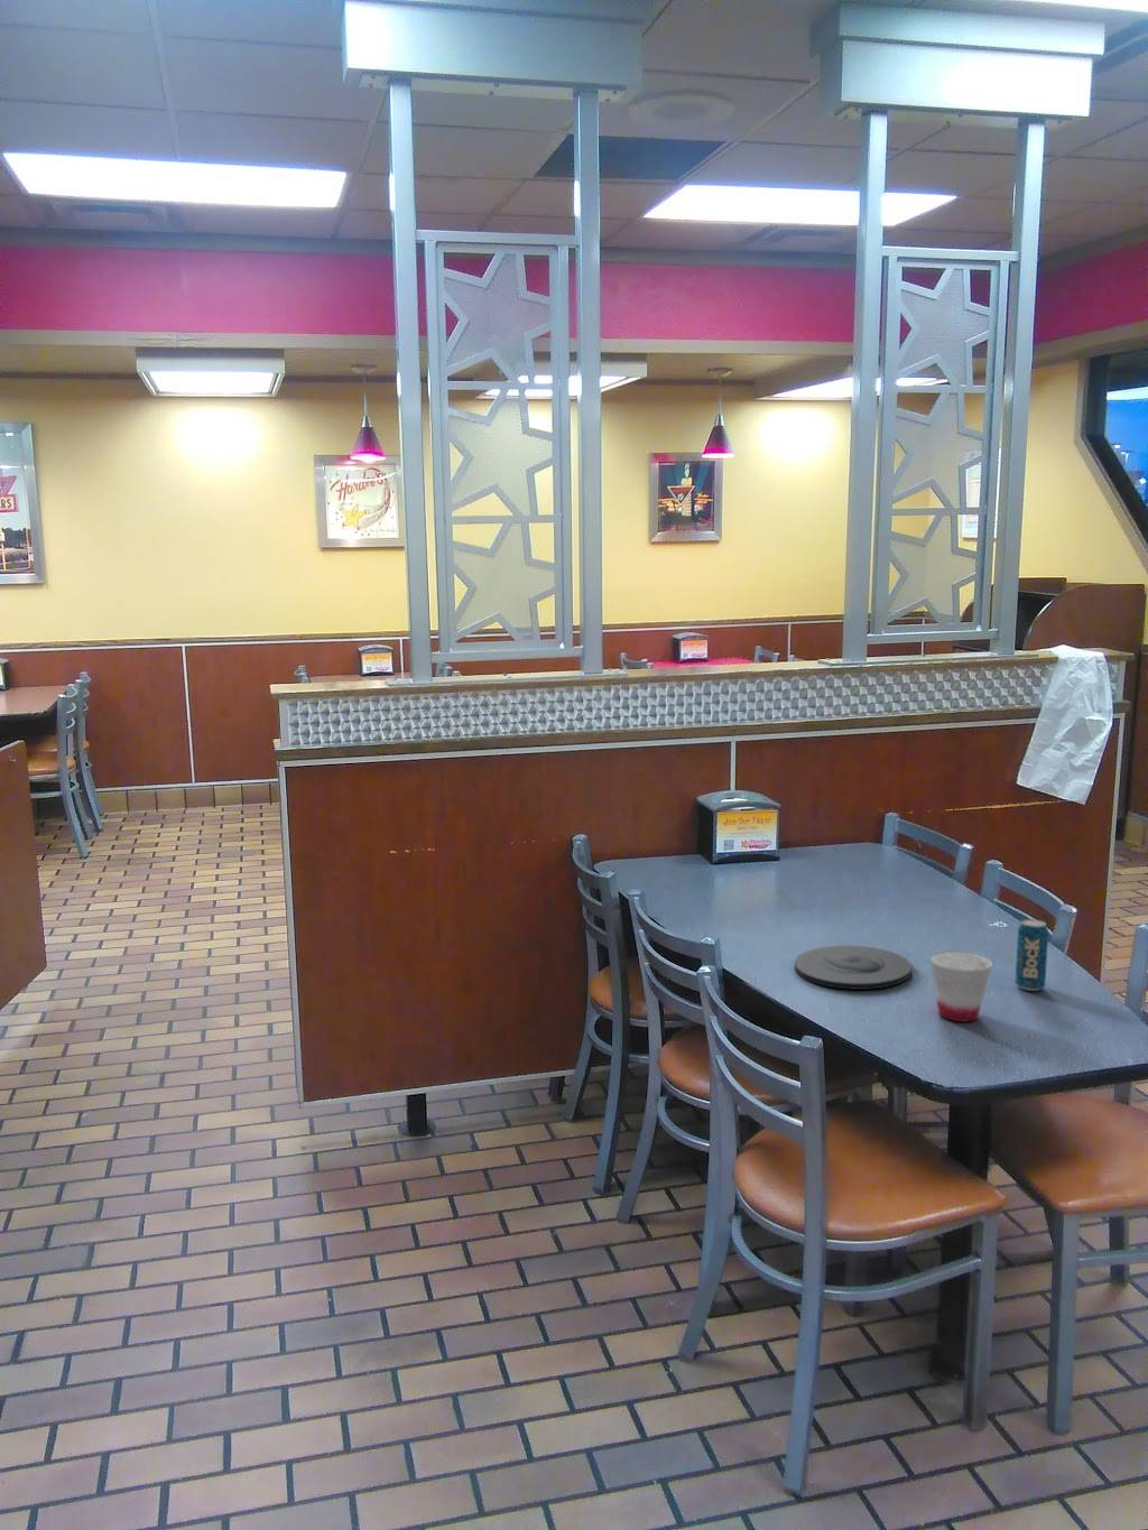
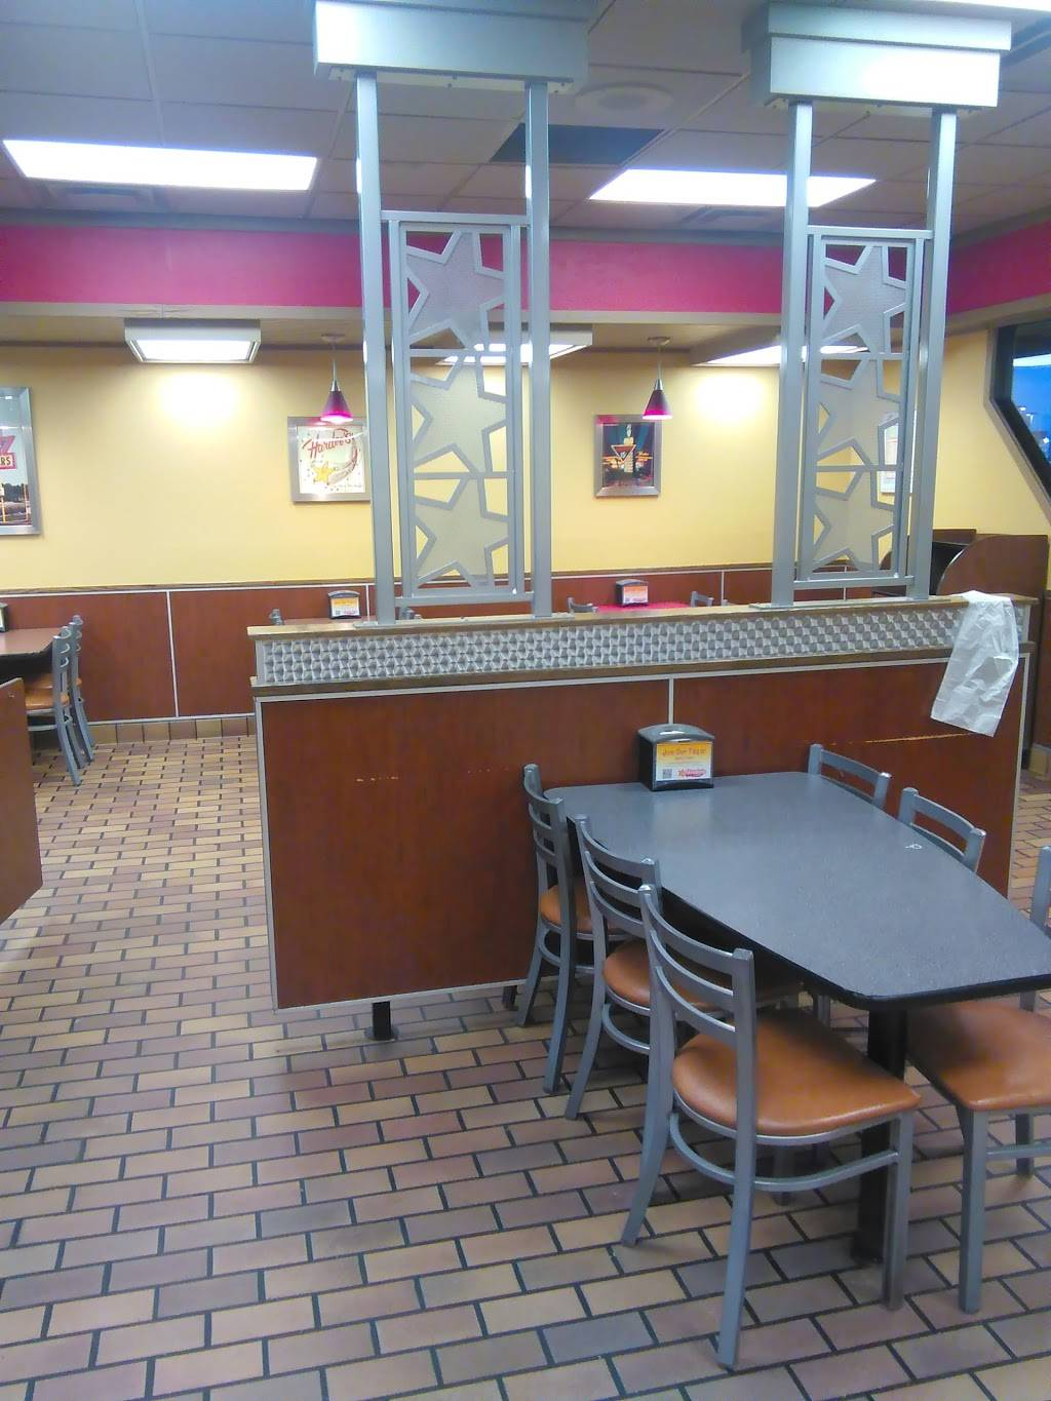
- beverage can [1014,918,1049,992]
- cup [929,950,994,1024]
- plate [793,945,913,991]
